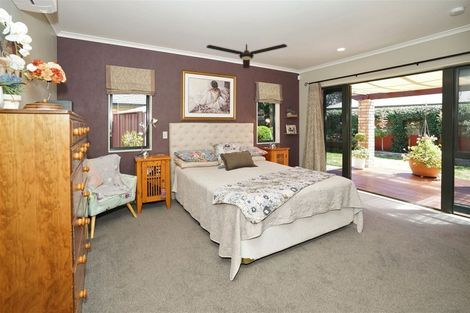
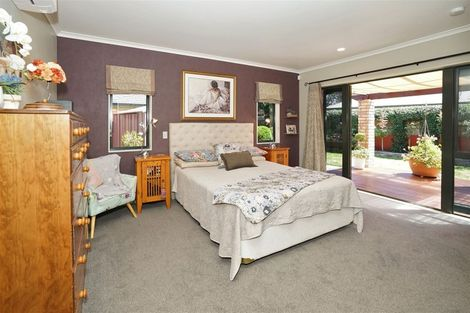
- ceiling fan [205,43,288,69]
